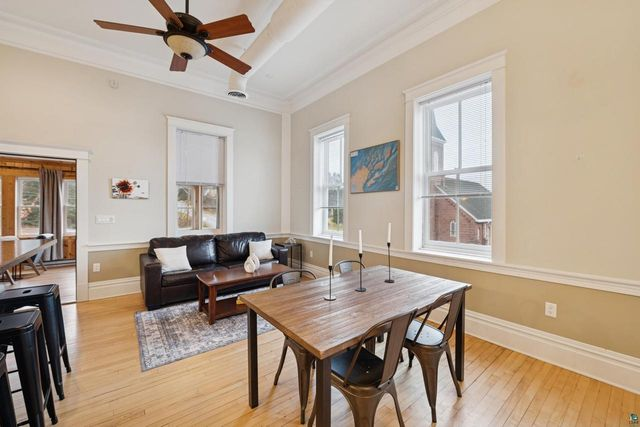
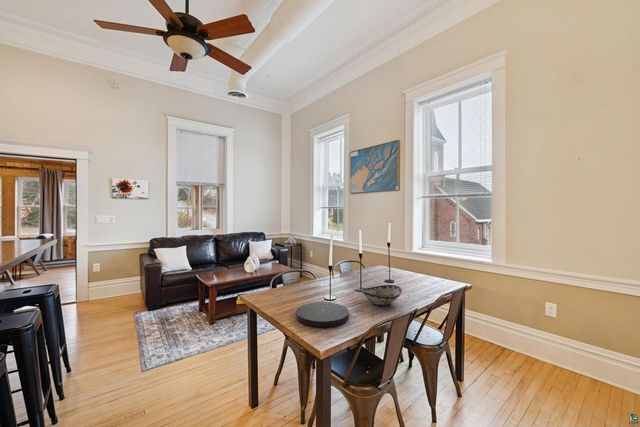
+ decorative bowl [360,284,403,306]
+ plate [295,301,350,328]
